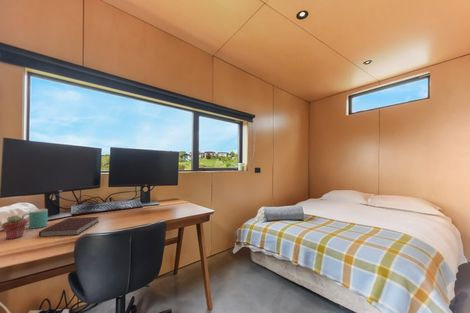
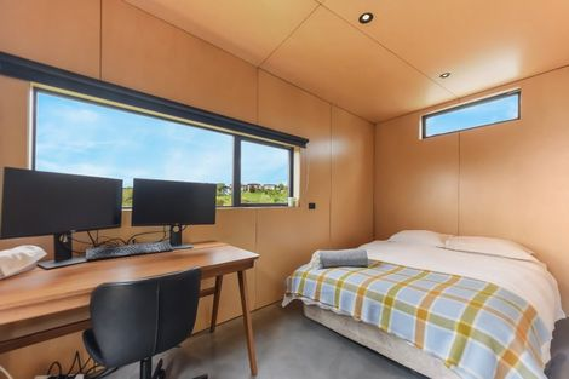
- potted succulent [1,214,28,240]
- notebook [38,216,100,238]
- mug [21,208,49,230]
